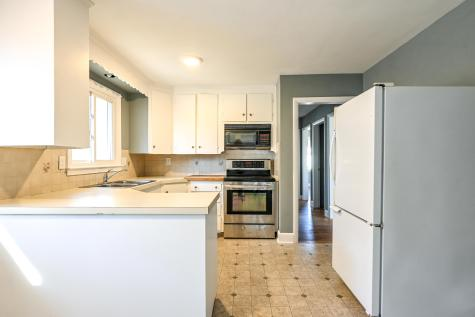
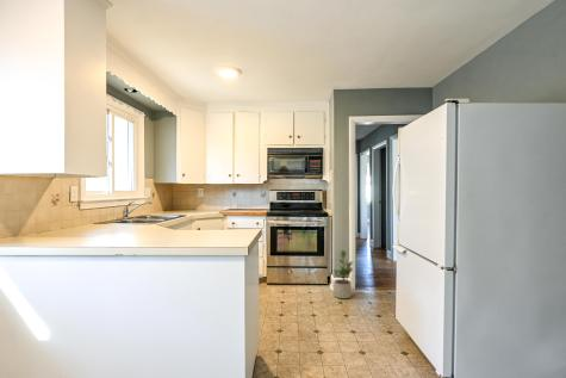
+ potted plant [332,249,355,299]
